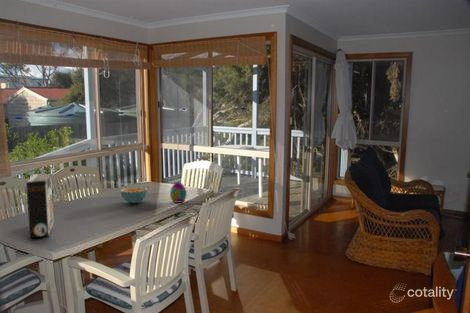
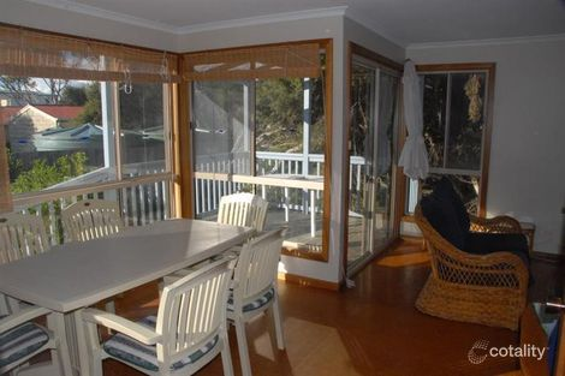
- cereal box [25,173,55,239]
- decorative egg [169,181,187,204]
- cereal bowl [119,186,149,204]
